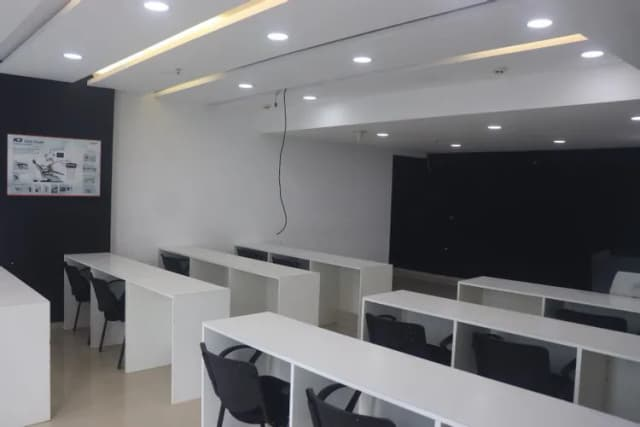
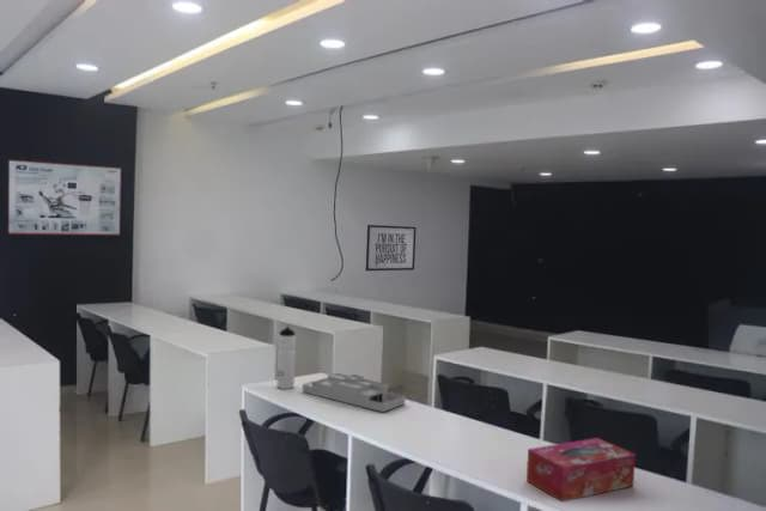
+ tissue box [525,437,637,503]
+ desk organizer [302,372,407,413]
+ water bottle [275,326,297,390]
+ mirror [365,224,418,272]
